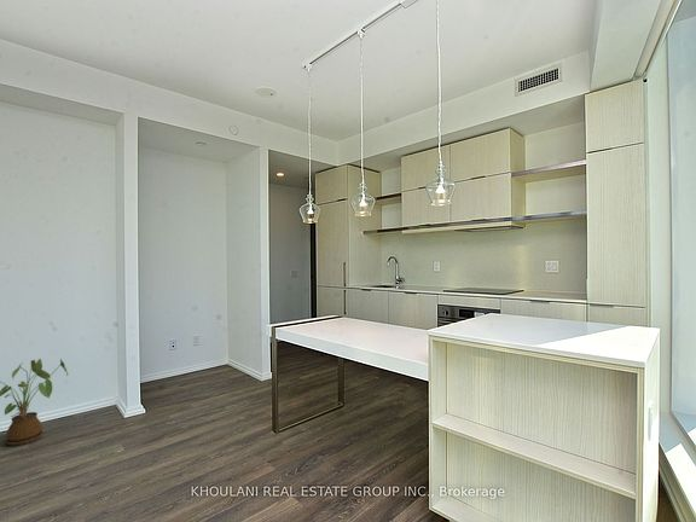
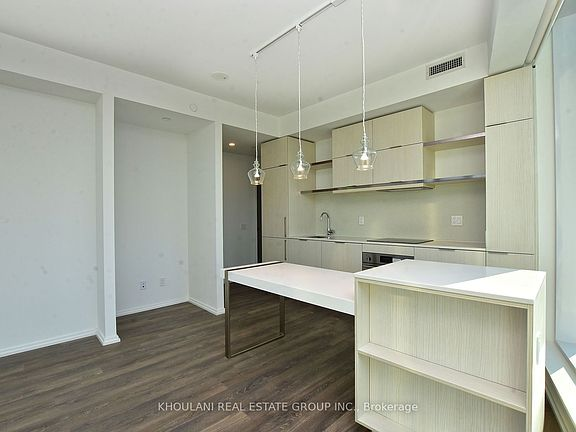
- house plant [0,358,69,447]
